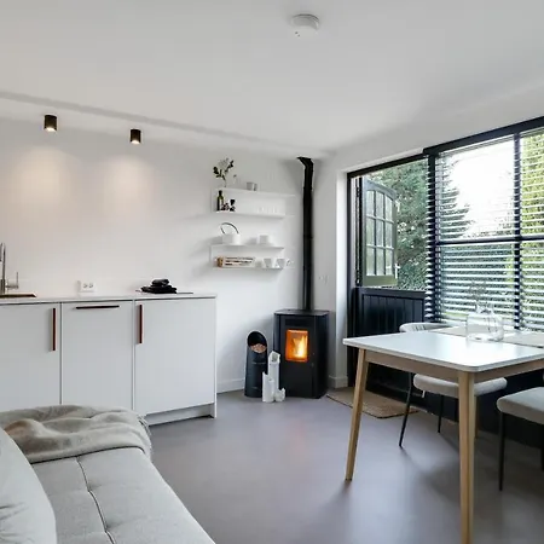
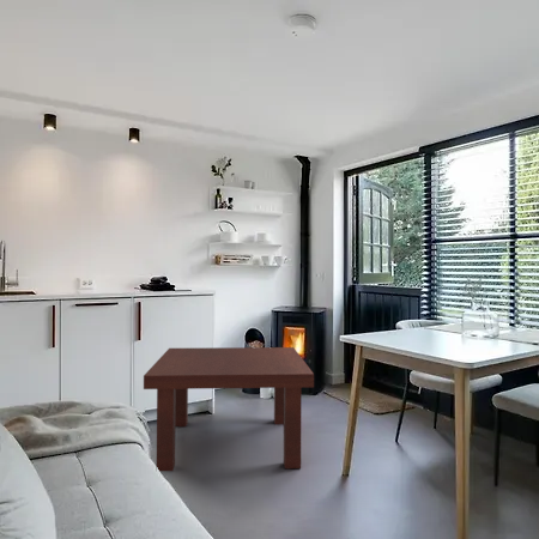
+ coffee table [143,346,315,472]
